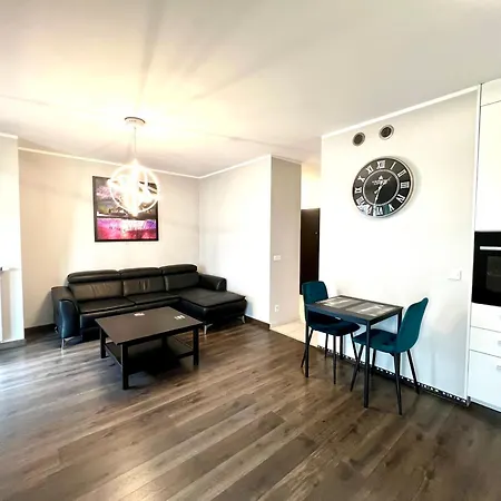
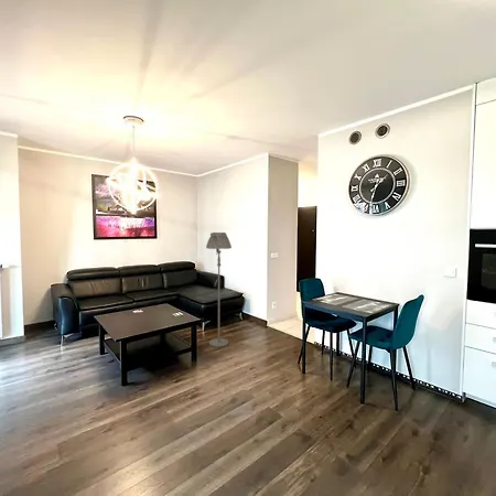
+ floor lamp [205,231,233,348]
